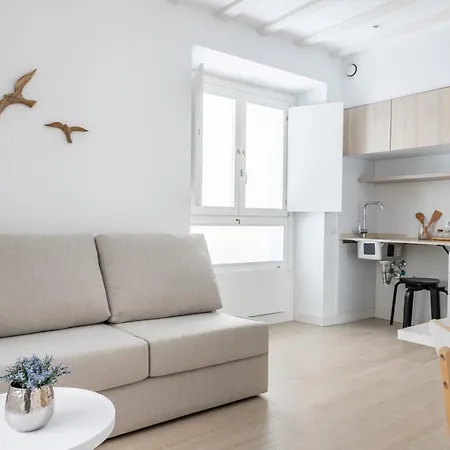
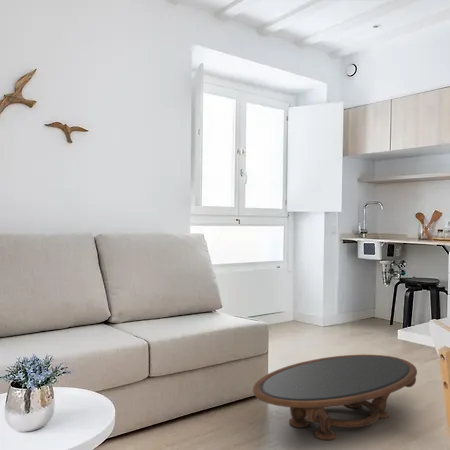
+ coffee table [252,354,418,441]
